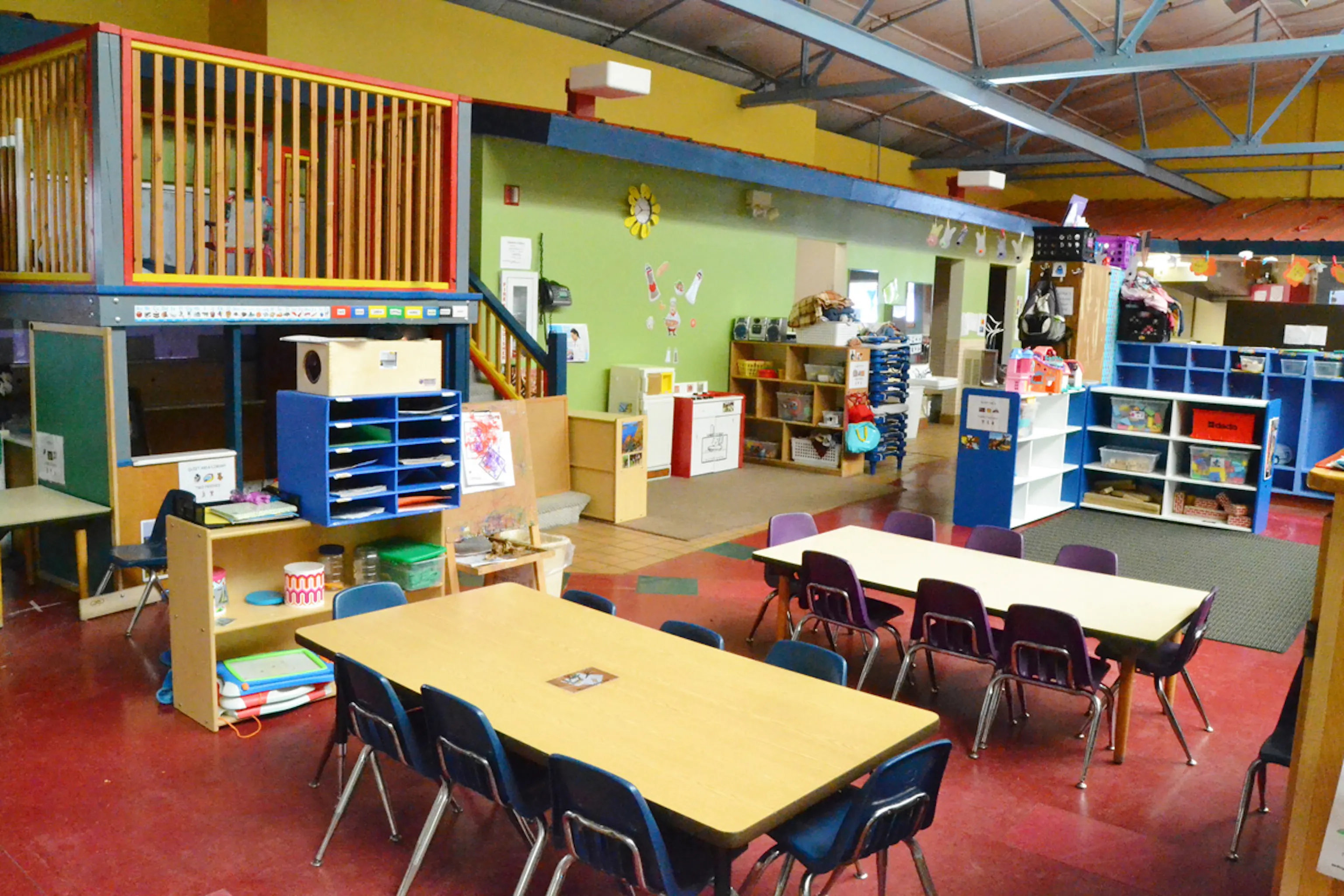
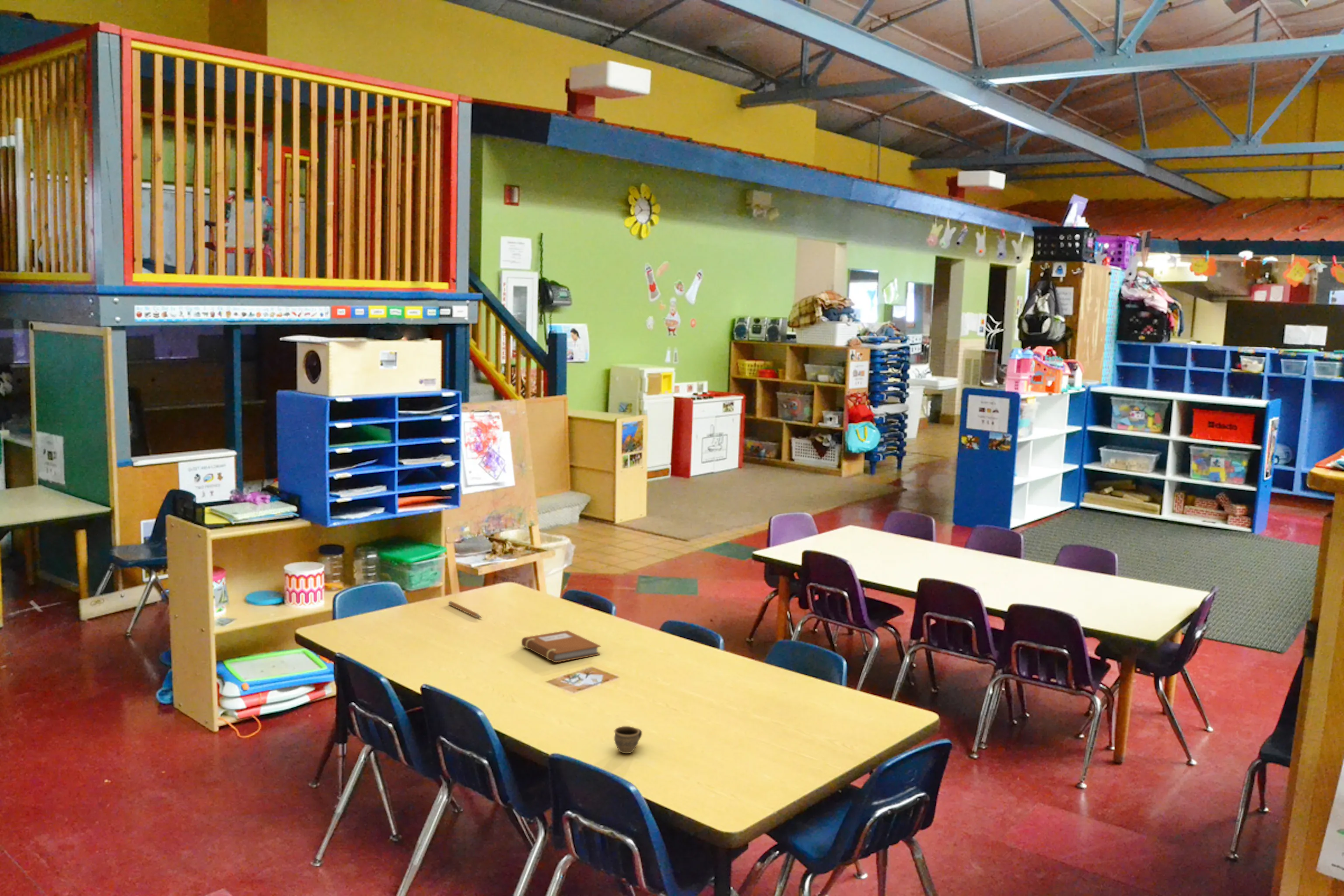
+ notebook [521,630,601,663]
+ cup [614,726,642,754]
+ pencil [448,601,483,619]
